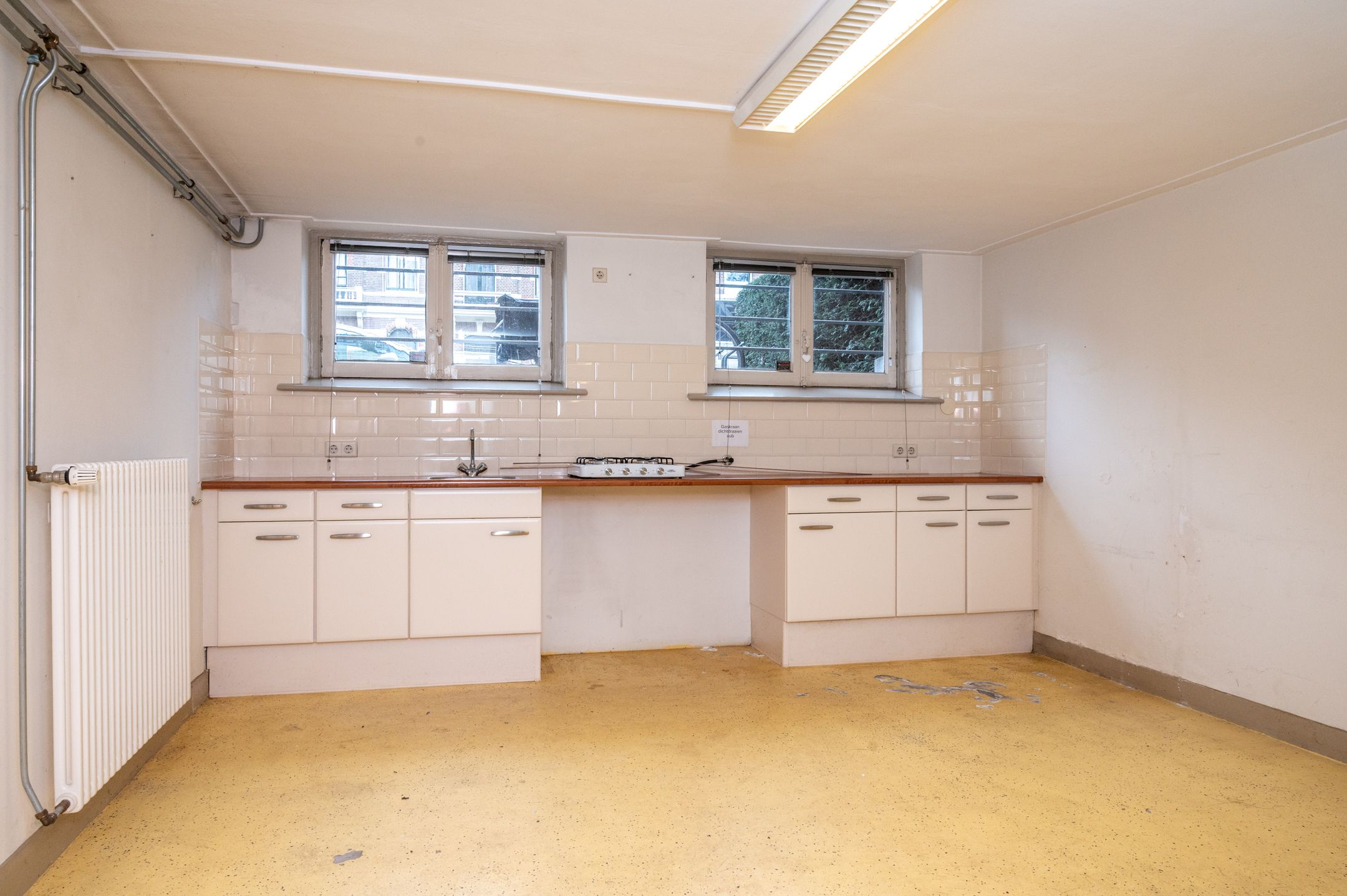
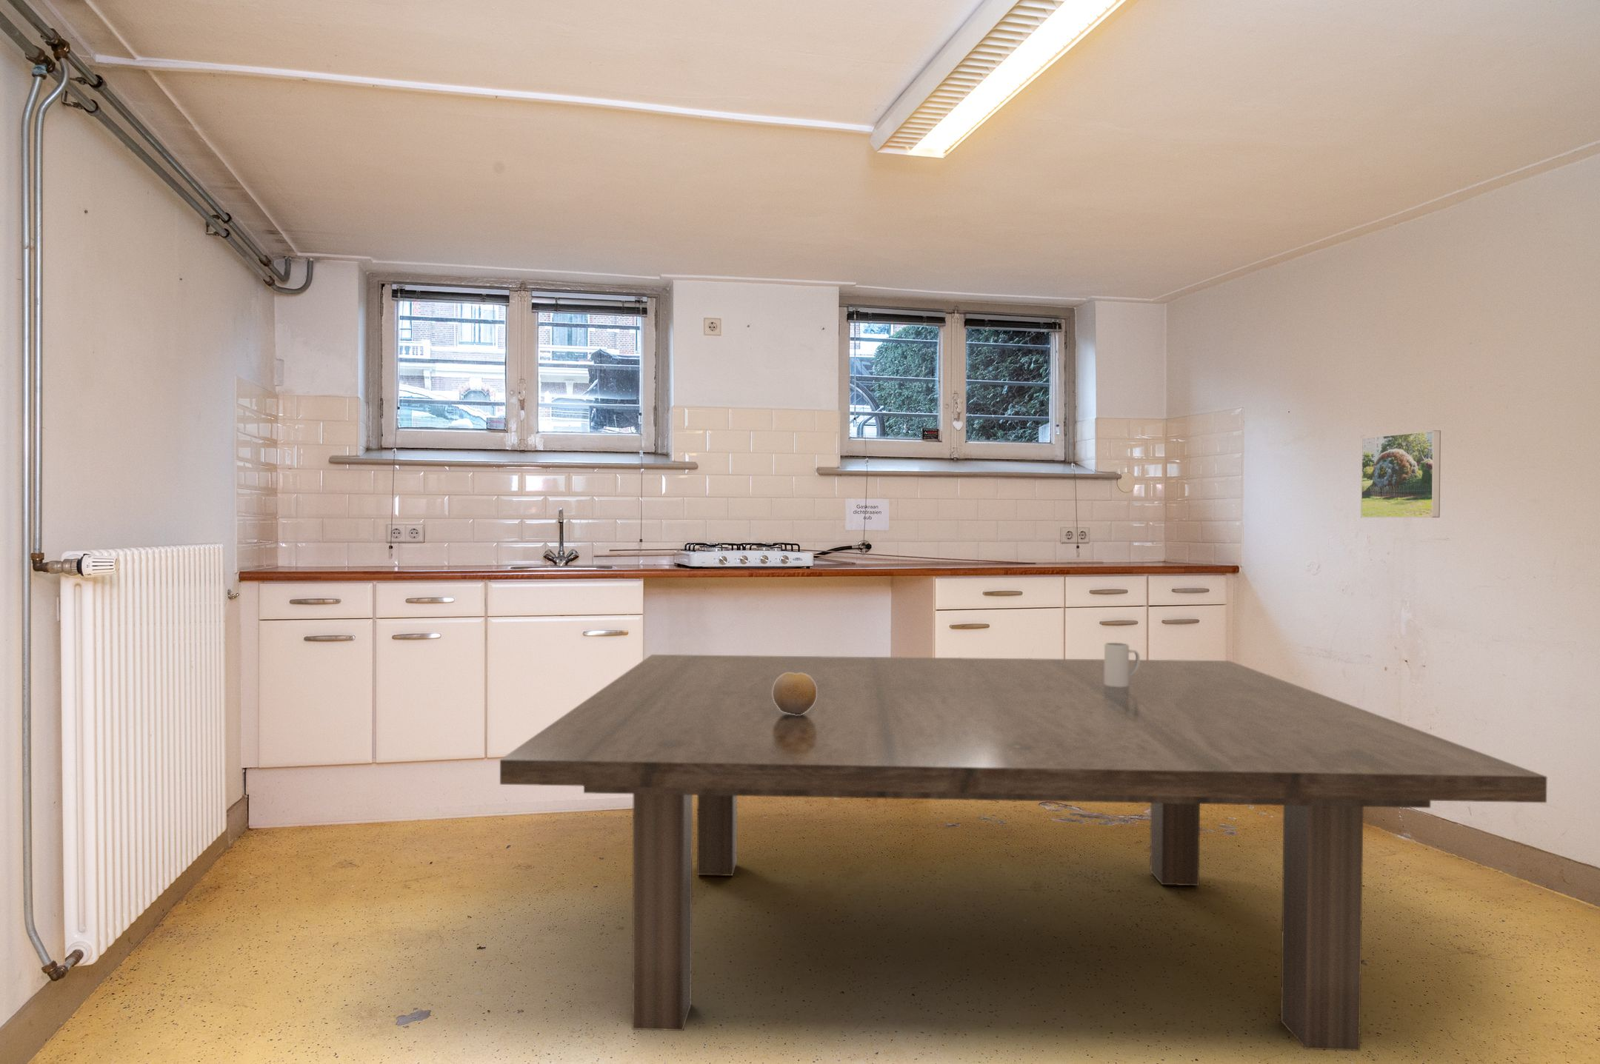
+ dining table [499,654,1548,1051]
+ fruit [772,673,816,715]
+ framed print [1360,430,1442,518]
+ mug [1103,642,1140,688]
